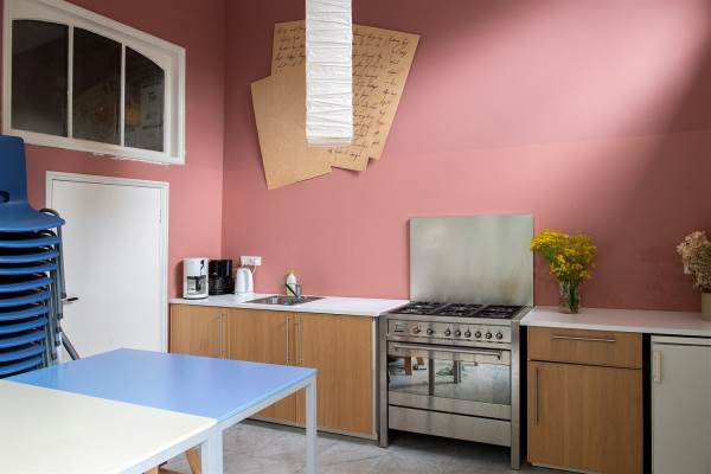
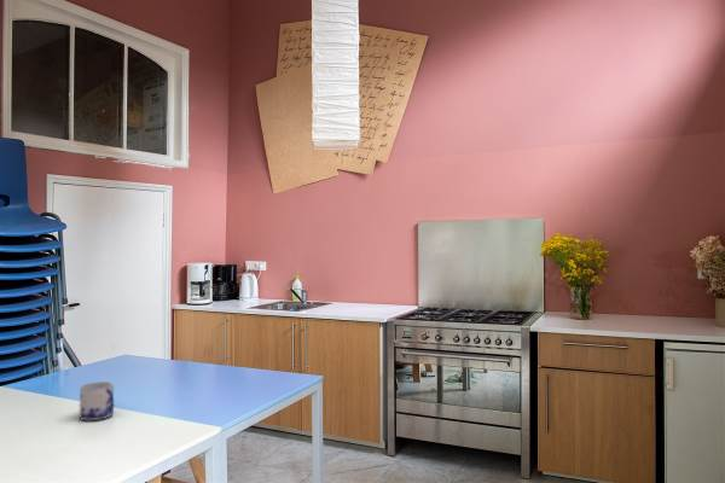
+ mug [79,379,115,421]
